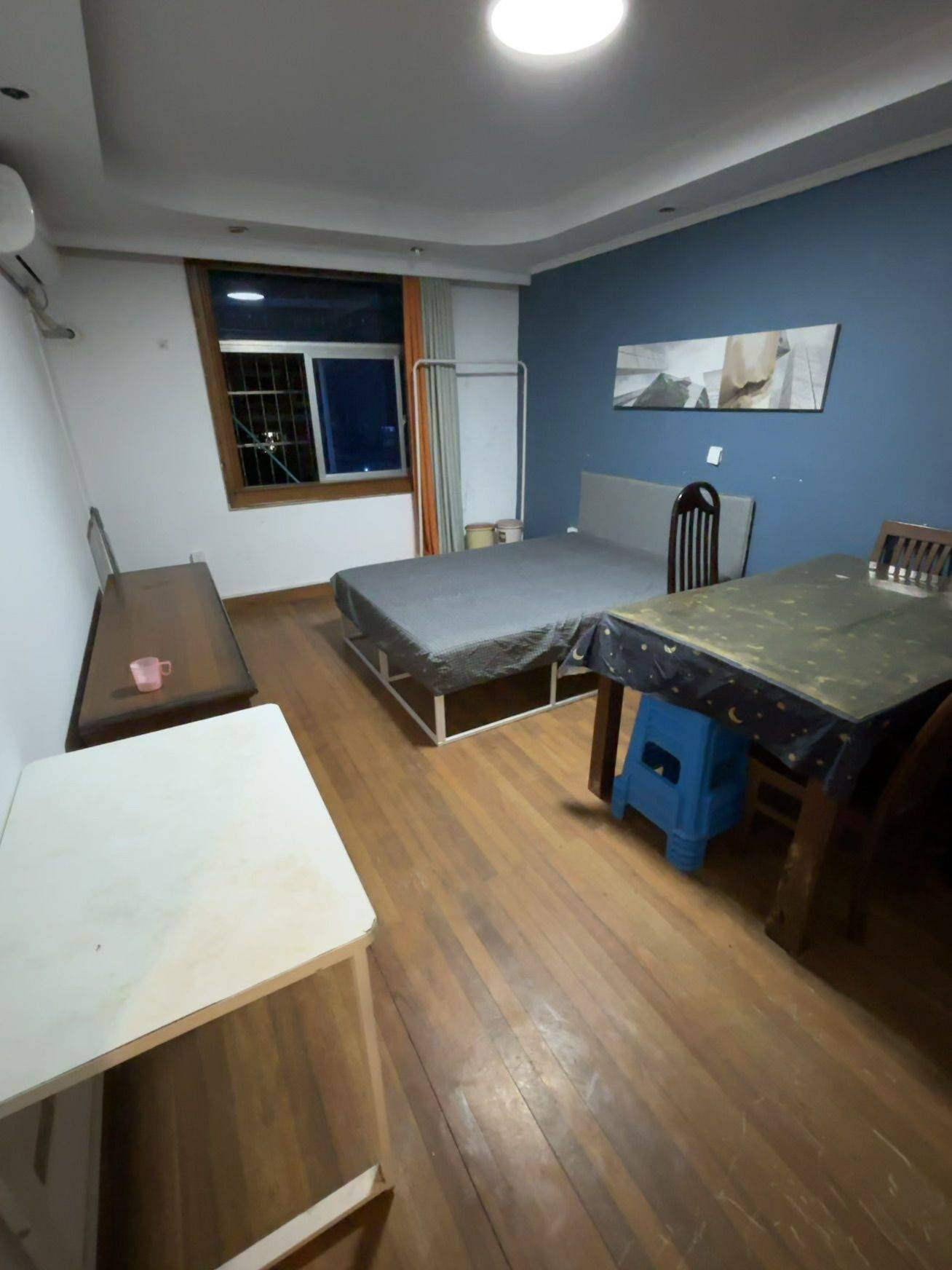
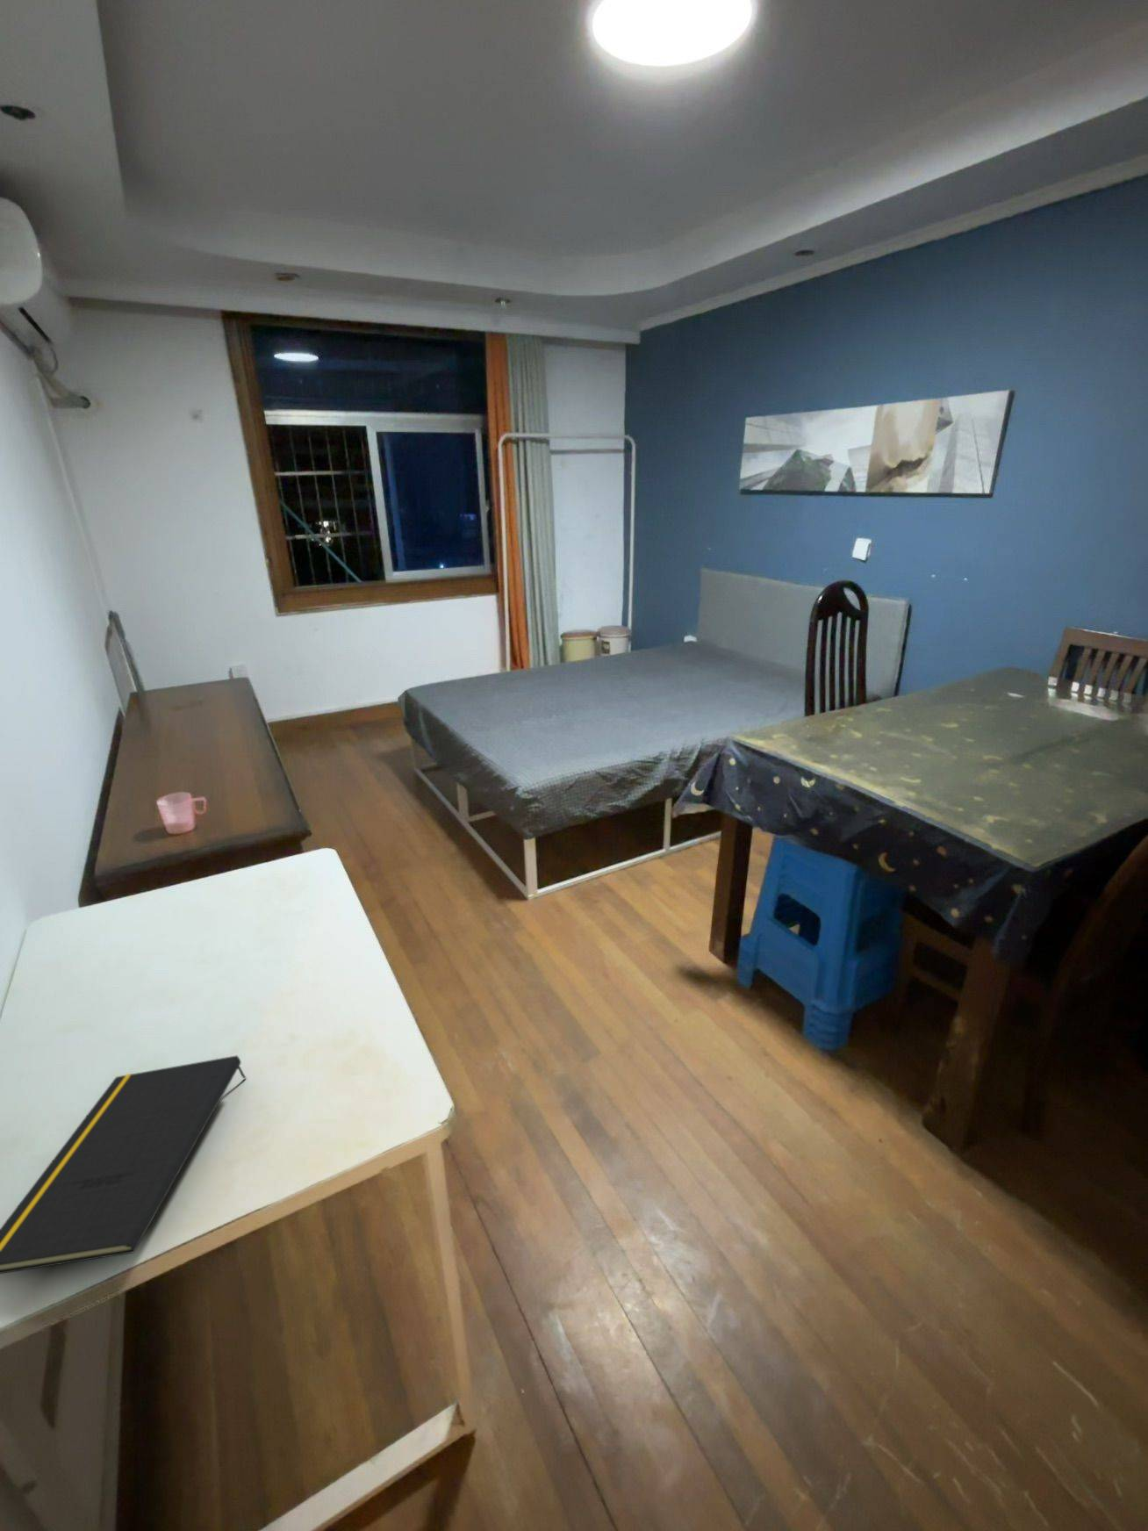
+ notepad [0,1055,247,1274]
